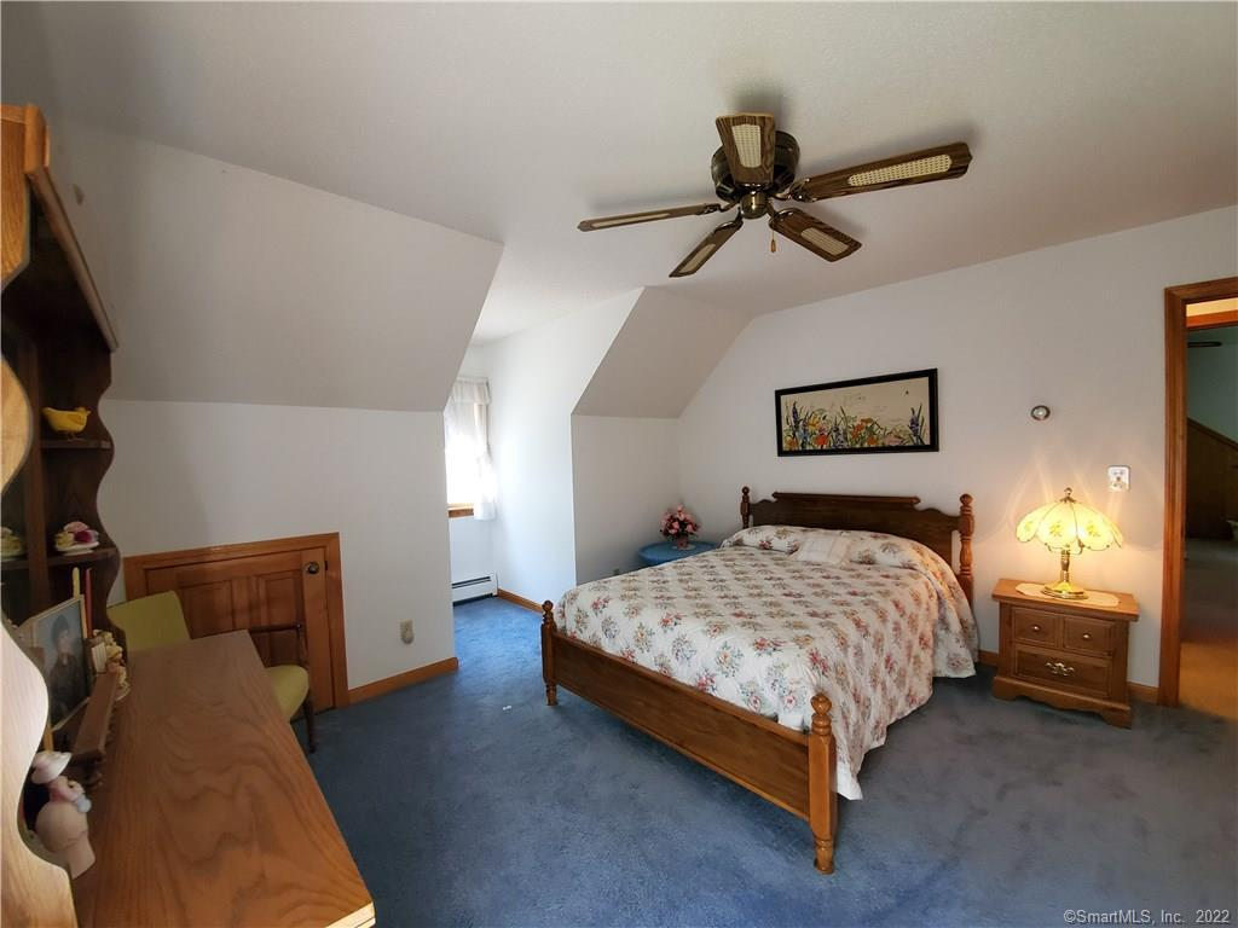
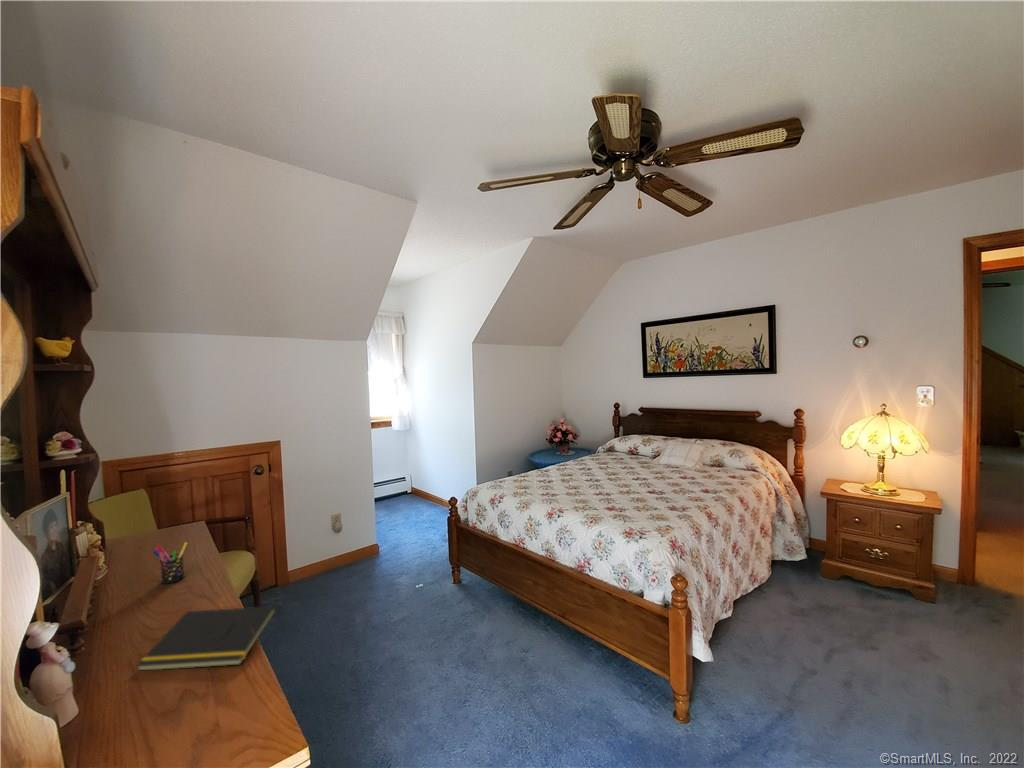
+ pen holder [152,541,188,585]
+ notepad [135,605,277,672]
